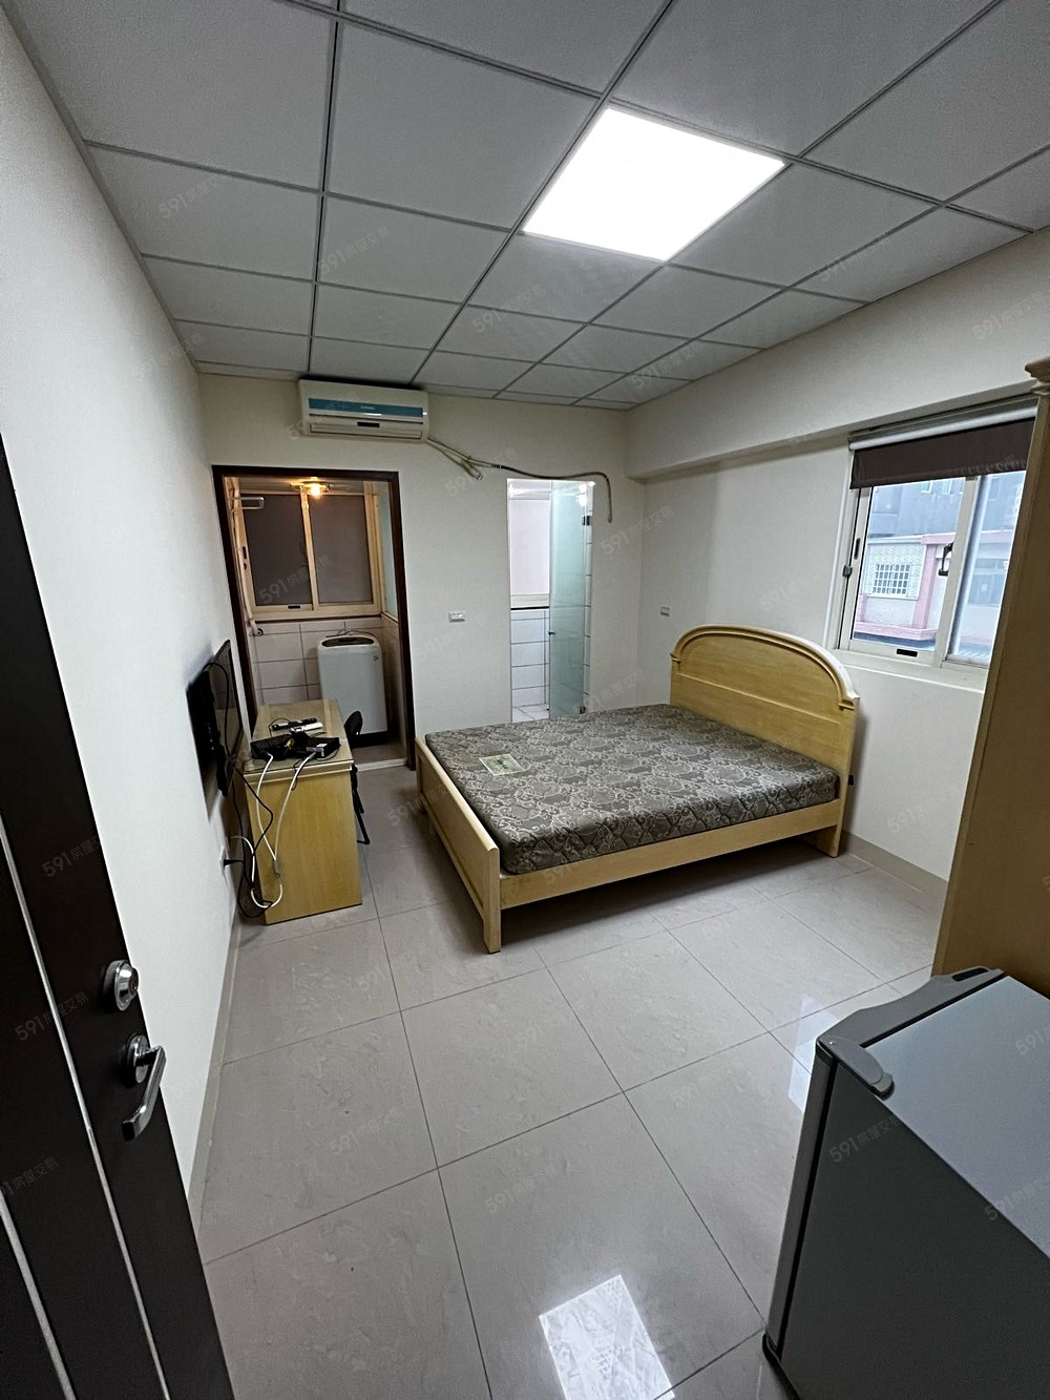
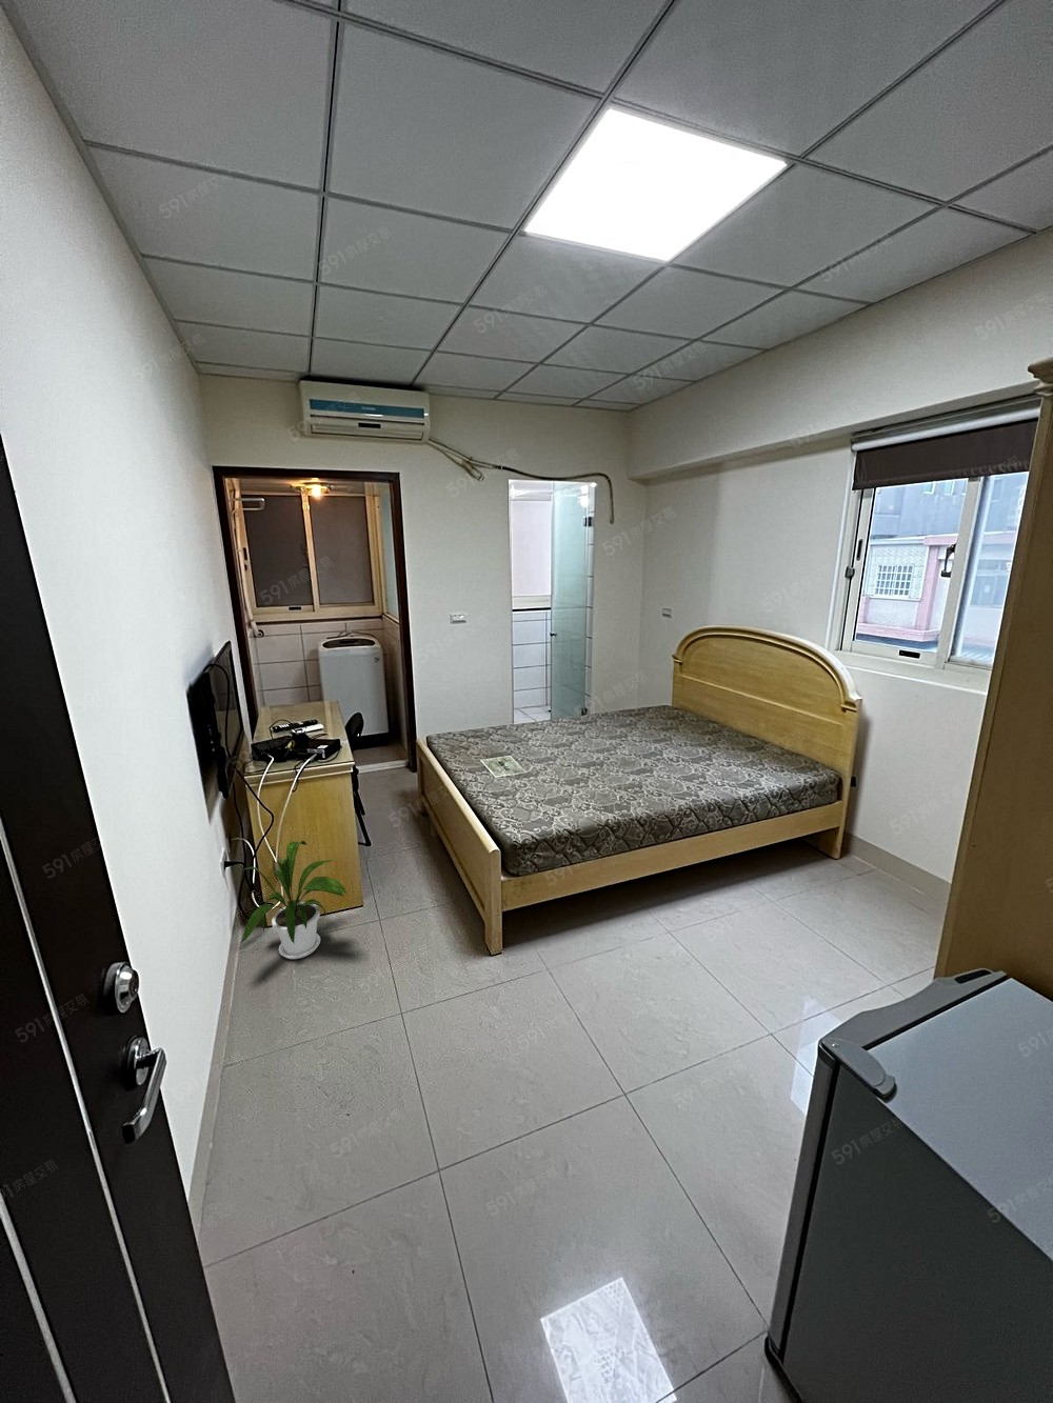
+ house plant [239,840,347,960]
